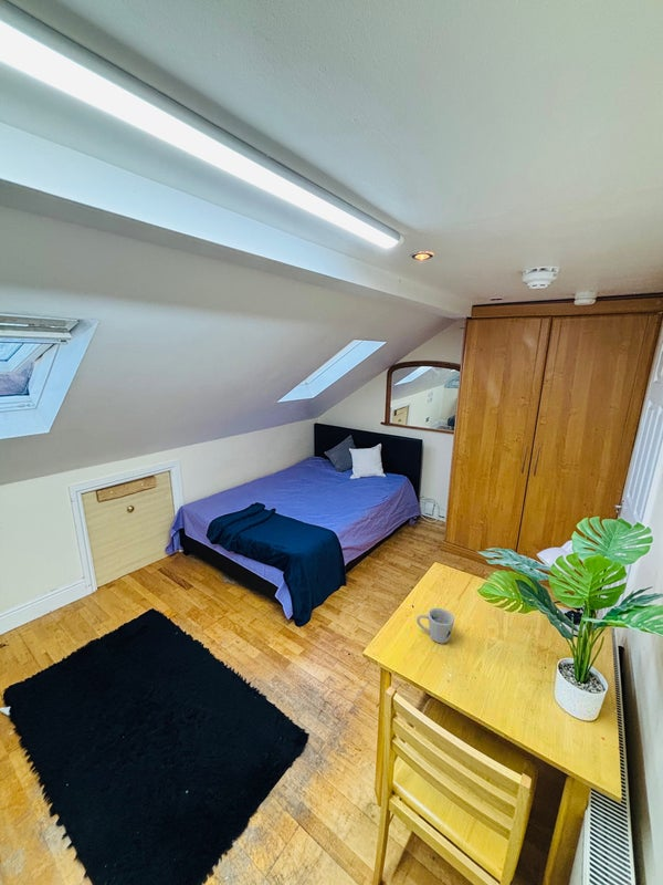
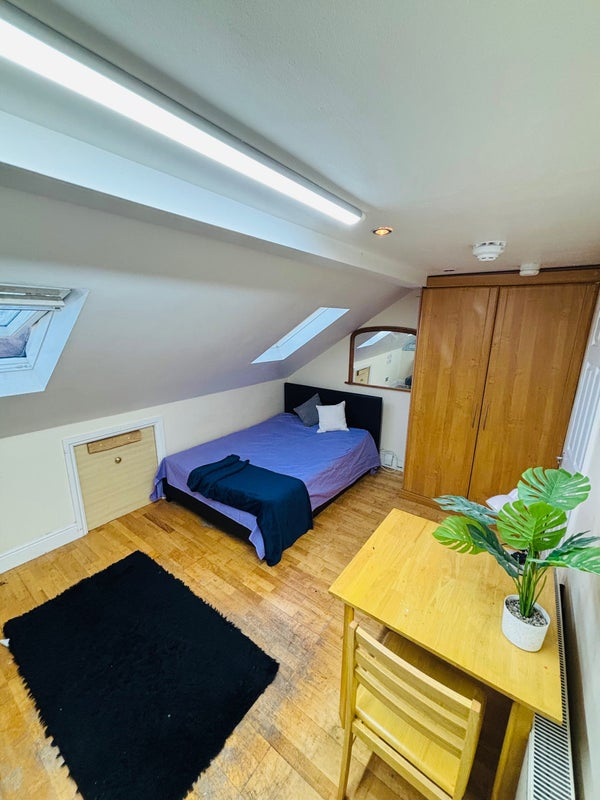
- mug [415,607,455,645]
